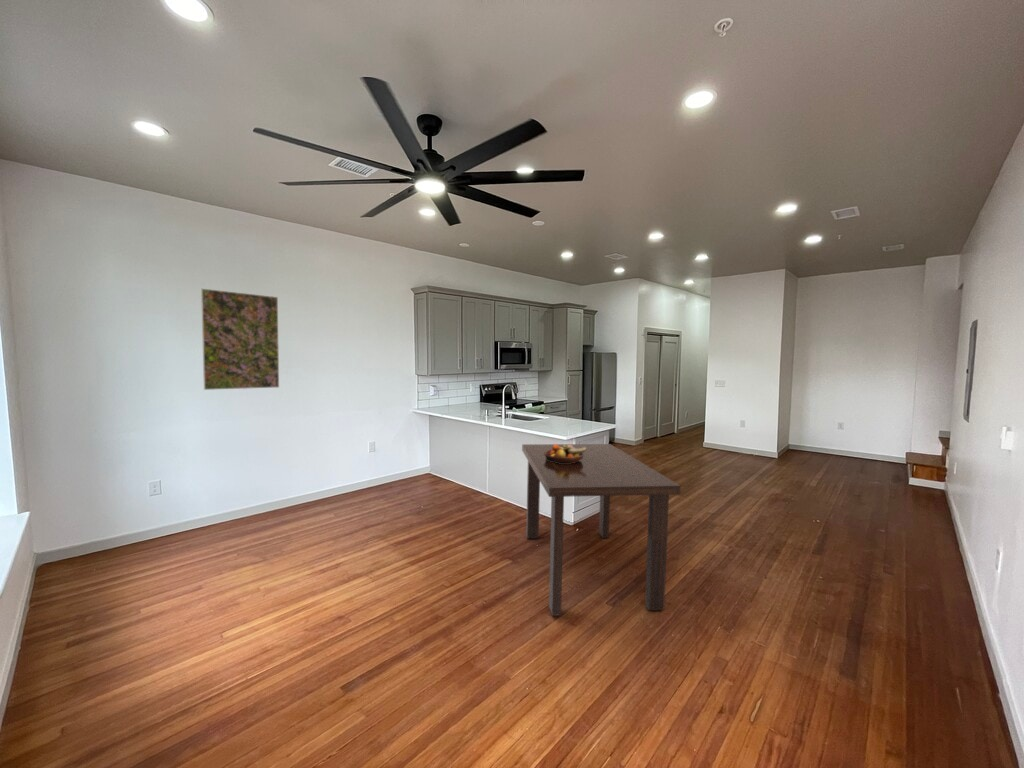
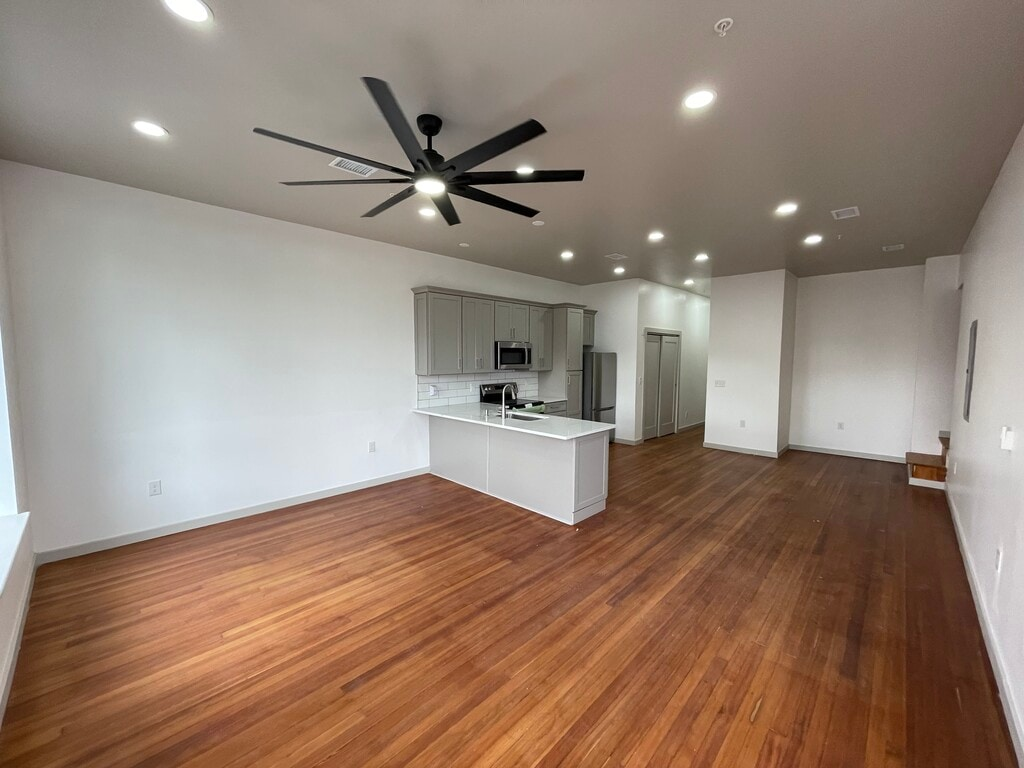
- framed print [200,288,280,391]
- dining table [521,443,682,617]
- fruit bowl [544,445,587,464]
